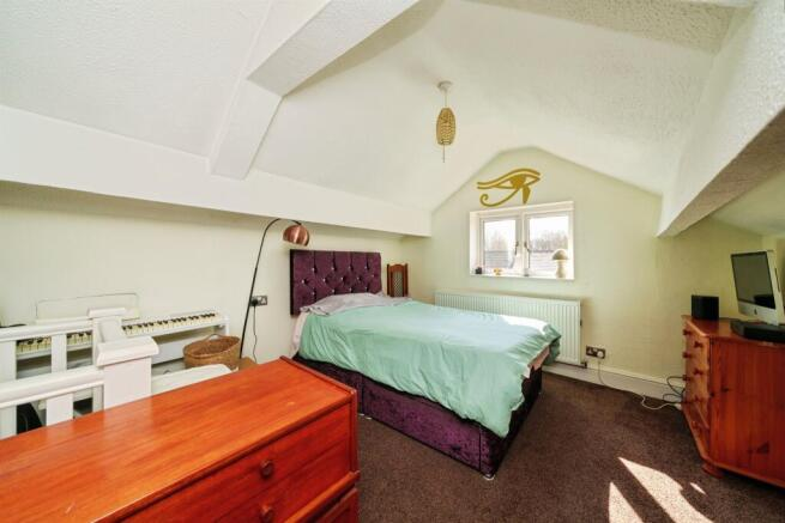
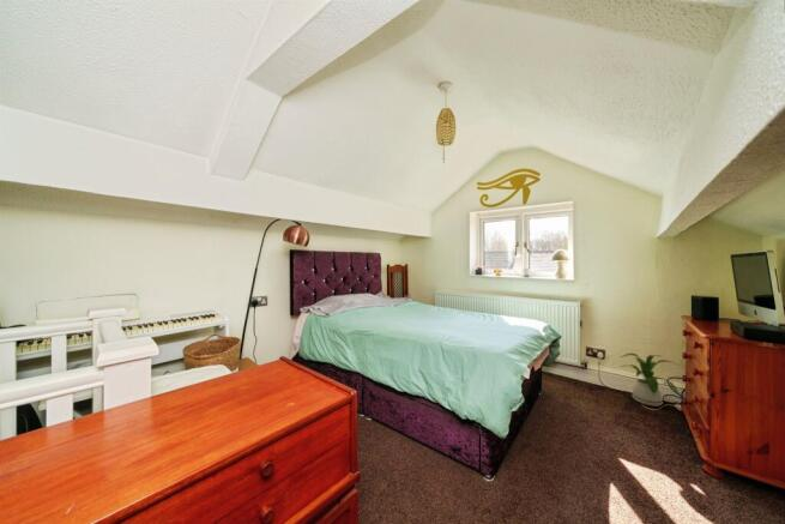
+ house plant [620,351,681,408]
